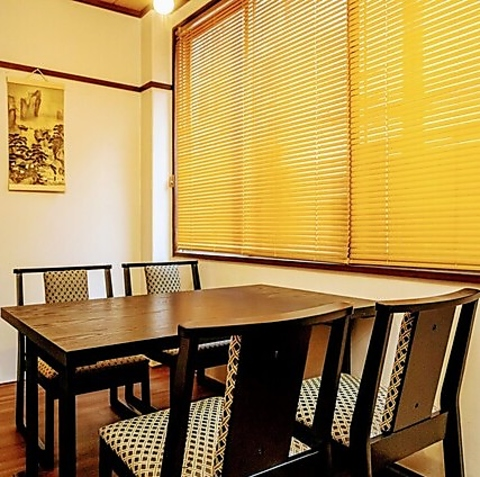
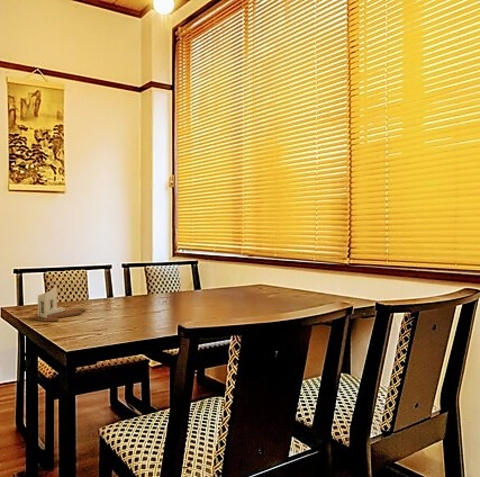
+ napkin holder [28,286,87,323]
